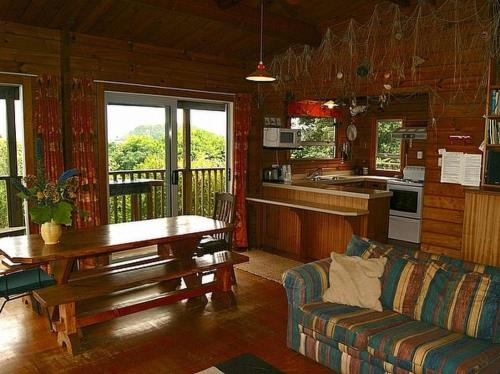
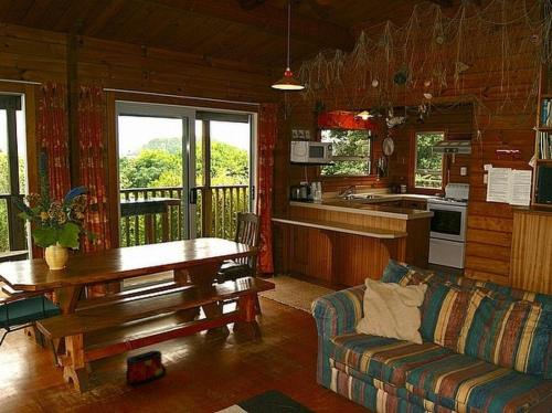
+ bag [125,349,168,385]
